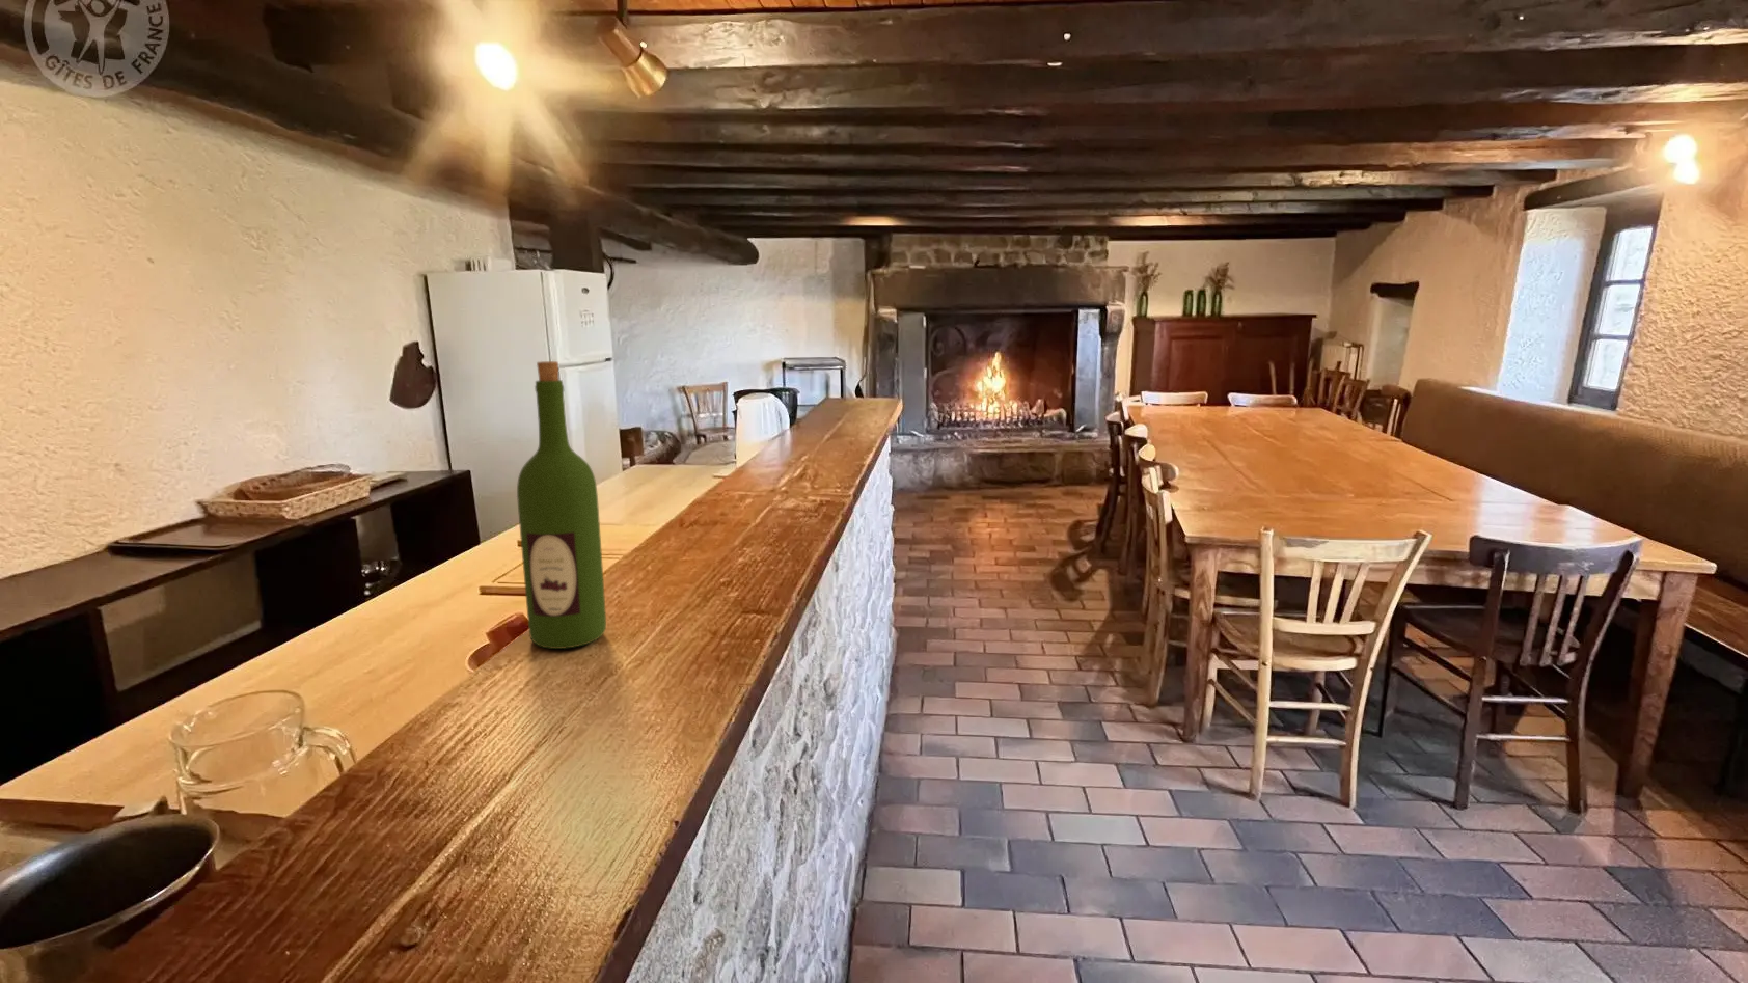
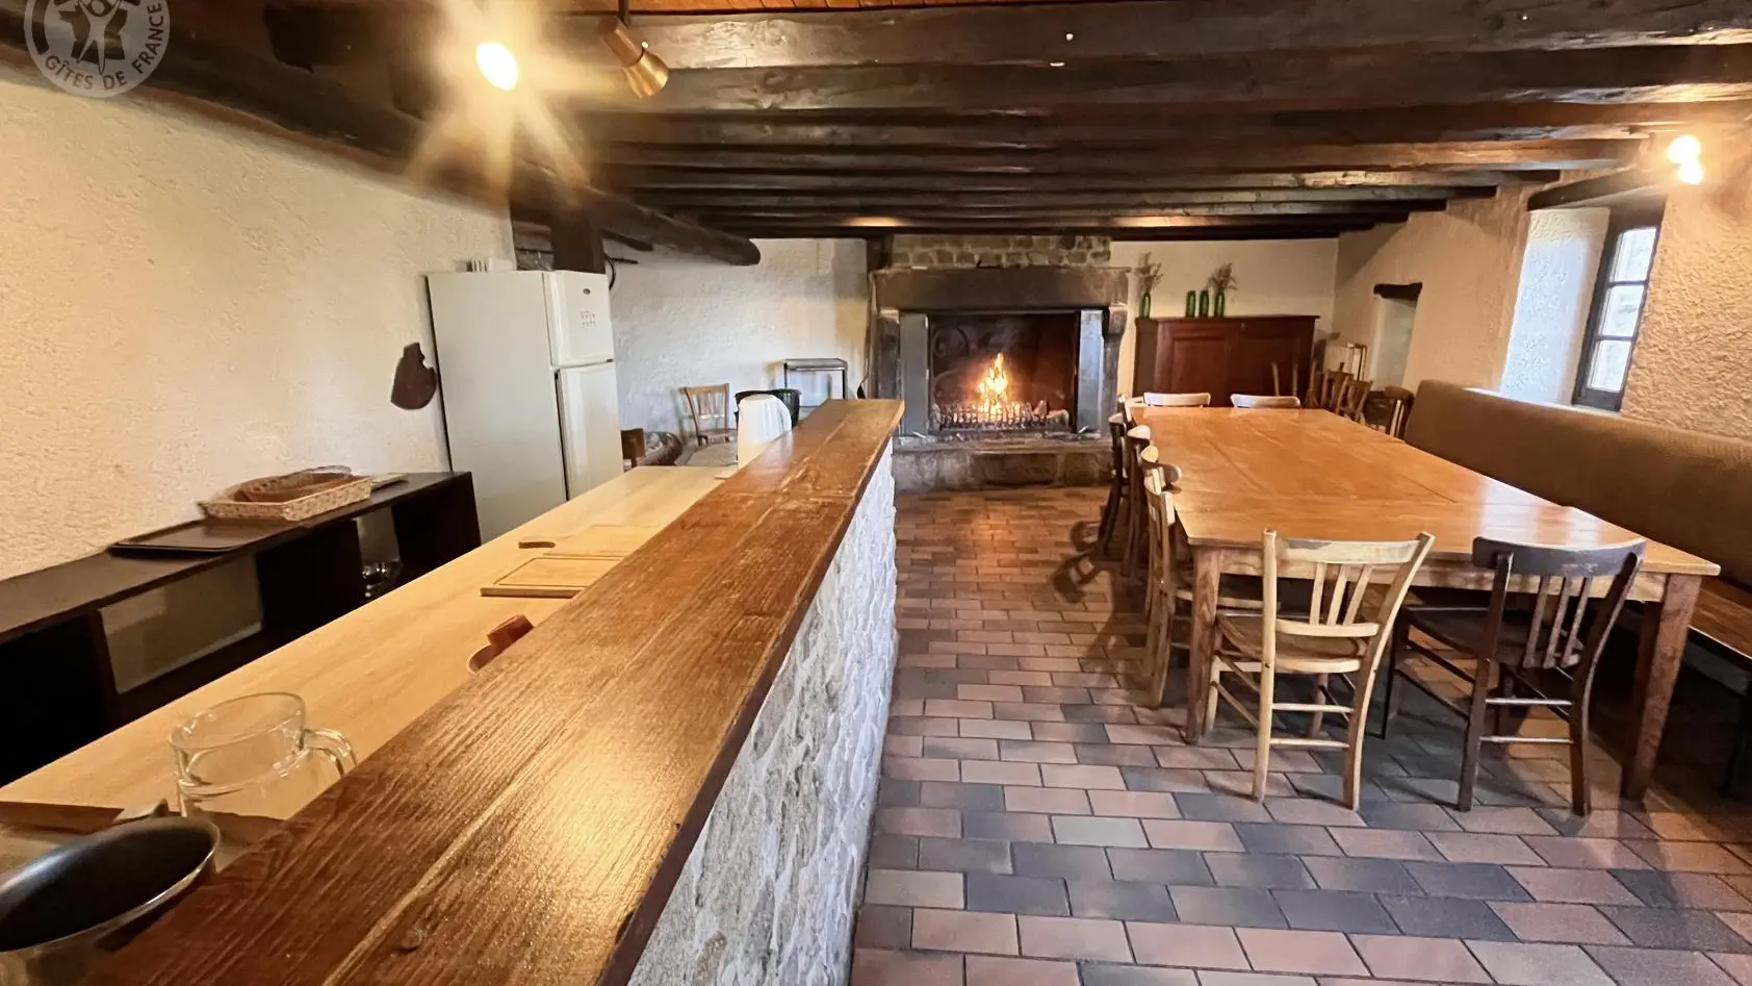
- wine bottle [516,360,607,649]
